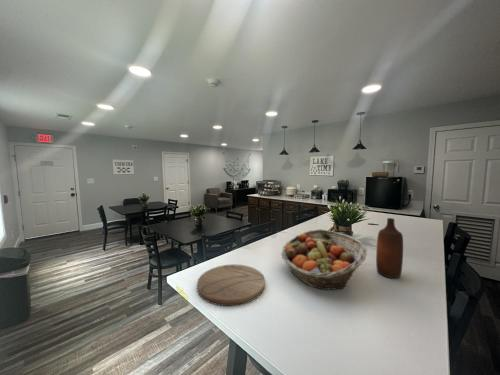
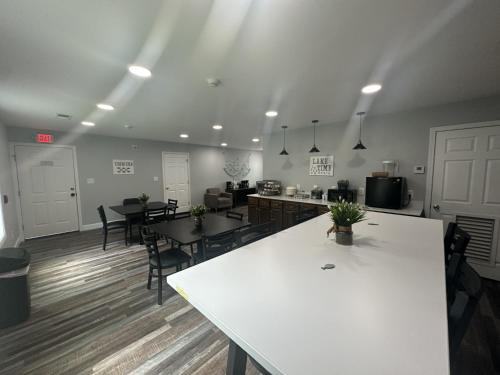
- cutting board [196,263,266,307]
- bottle [375,217,404,279]
- fruit basket [280,228,368,291]
